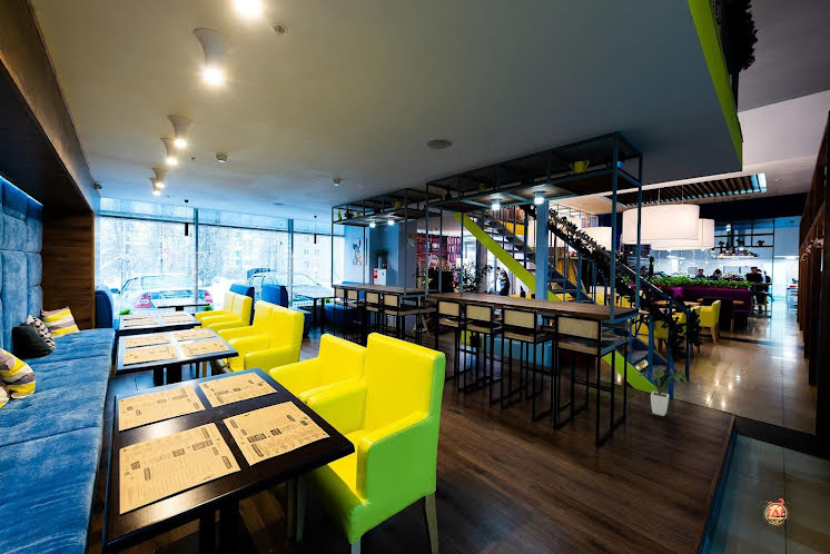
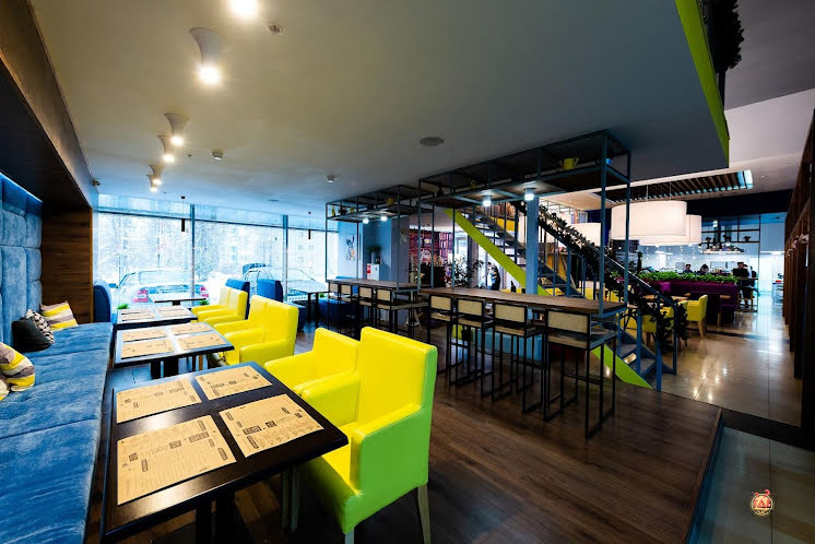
- house plant [636,360,689,417]
